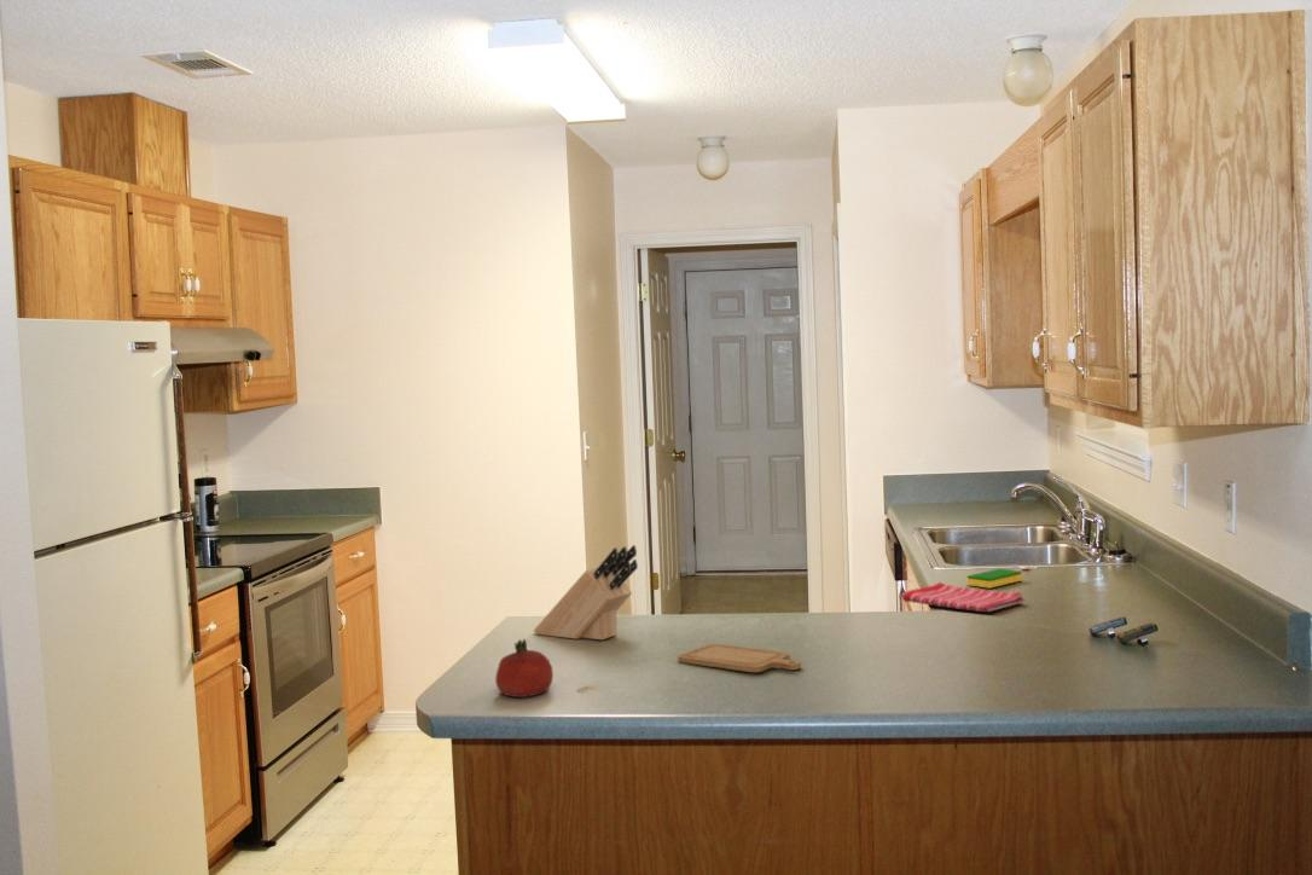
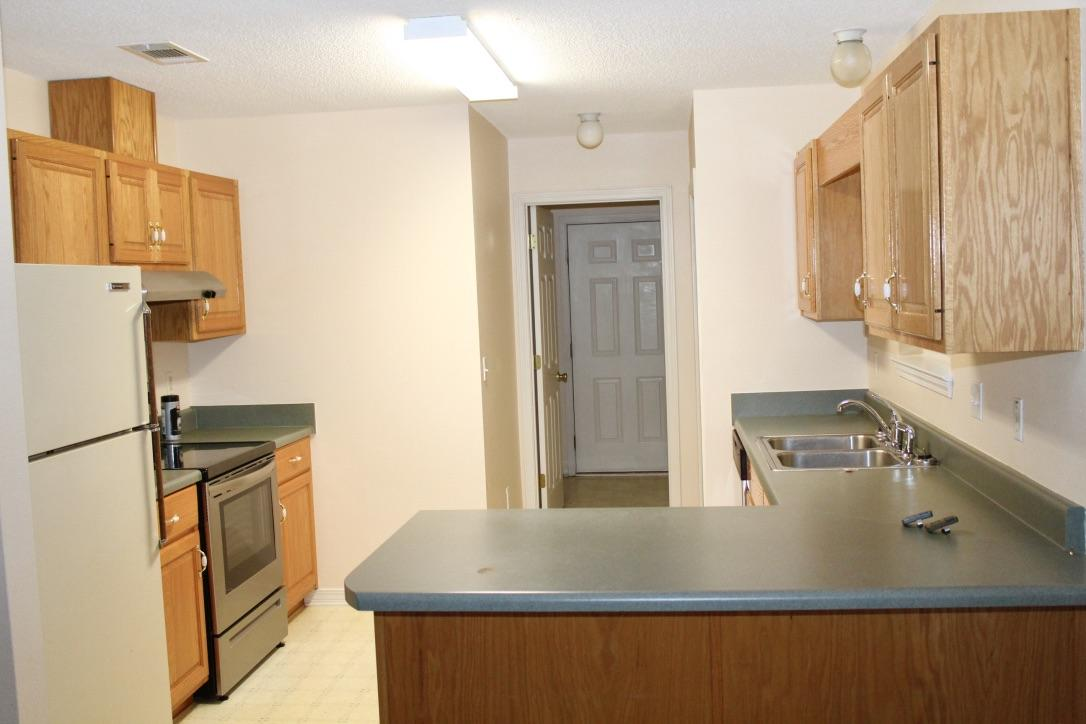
- chopping board [677,643,802,673]
- knife block [533,544,639,641]
- fruit [494,638,555,699]
- dish towel [901,581,1026,613]
- dish sponge [966,568,1023,590]
